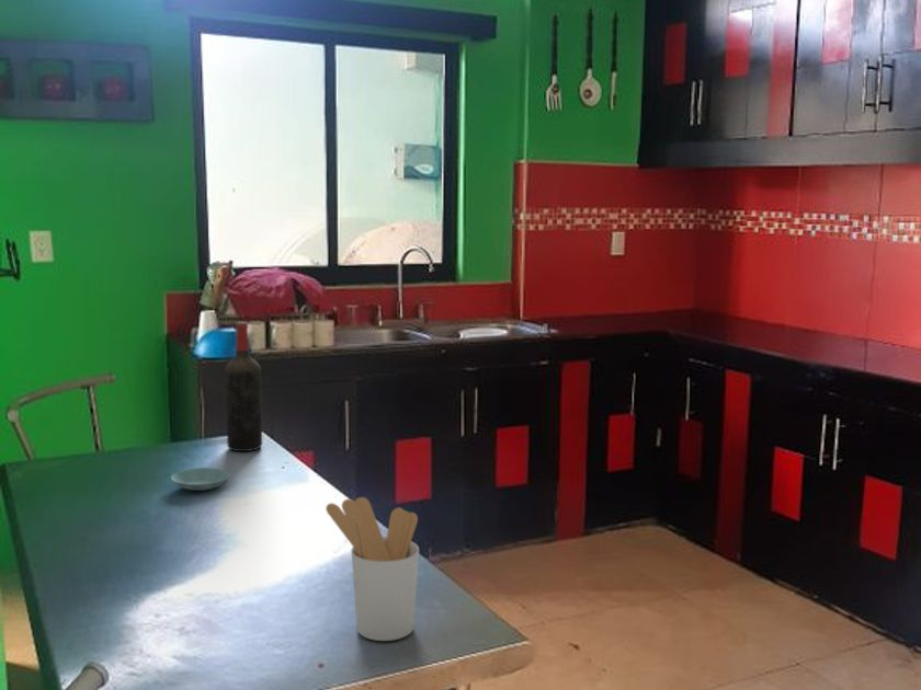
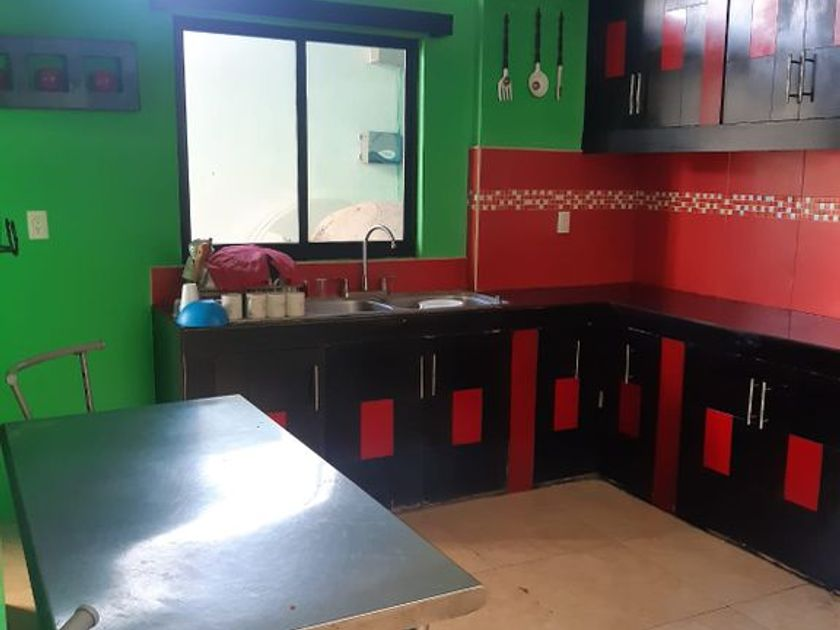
- wine bottle [224,321,263,452]
- utensil holder [325,496,420,642]
- saucer [170,467,231,492]
